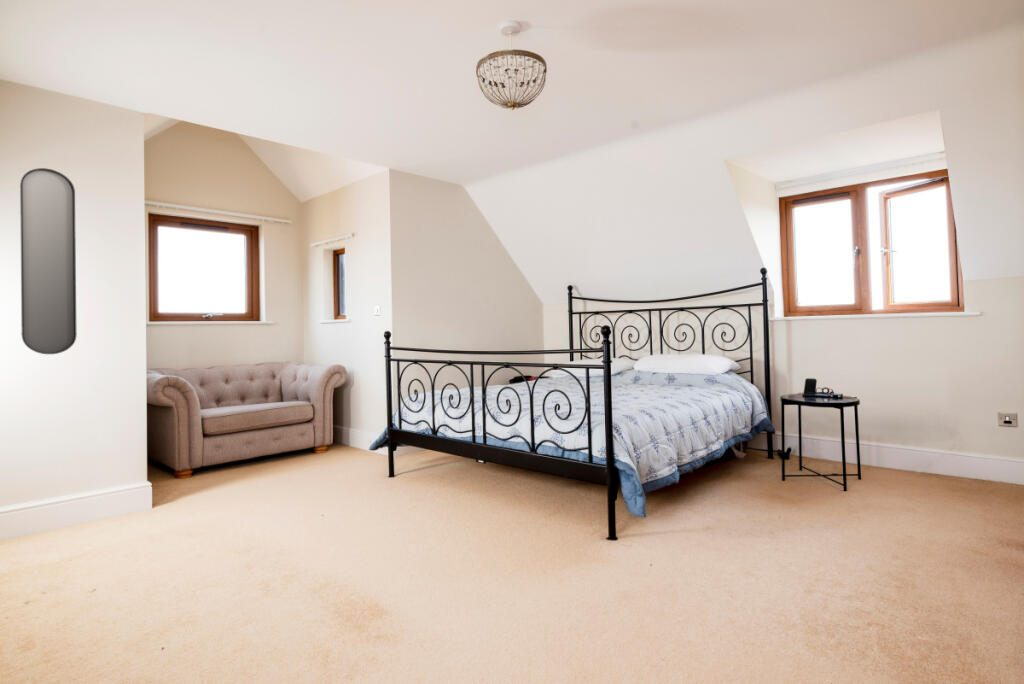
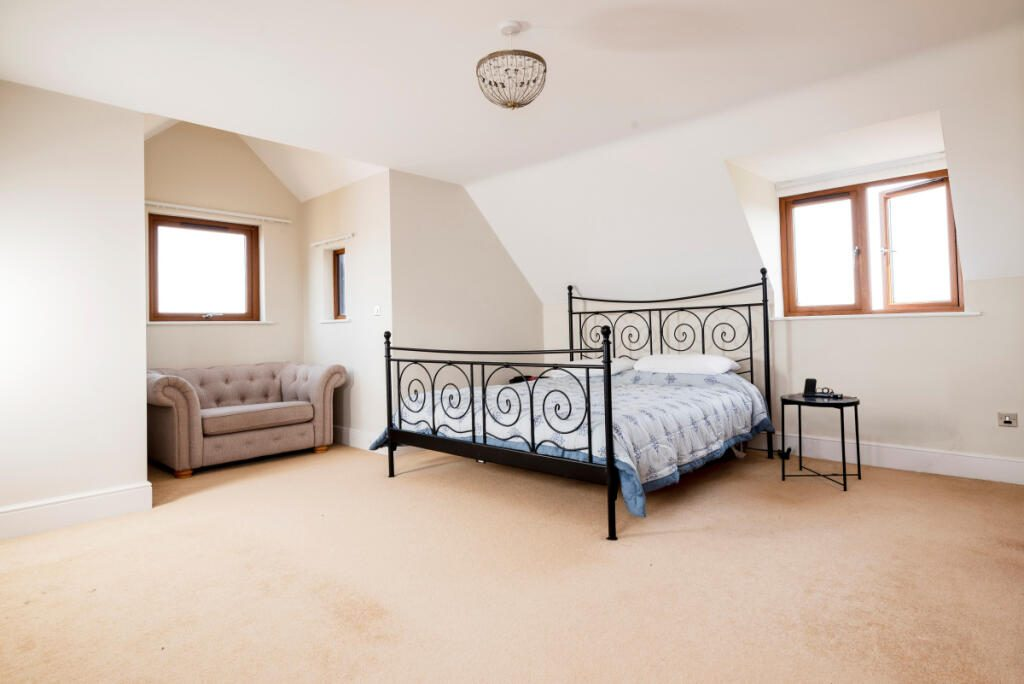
- home mirror [19,167,78,355]
